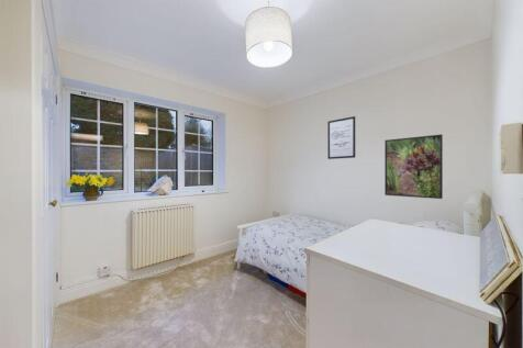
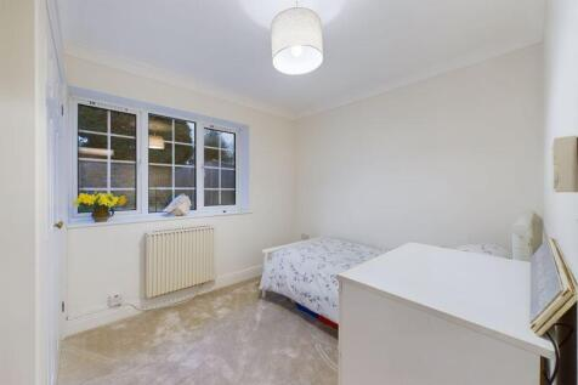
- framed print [383,134,444,200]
- wall art [326,115,356,160]
